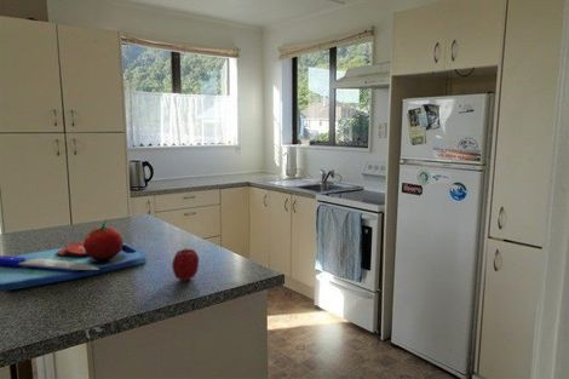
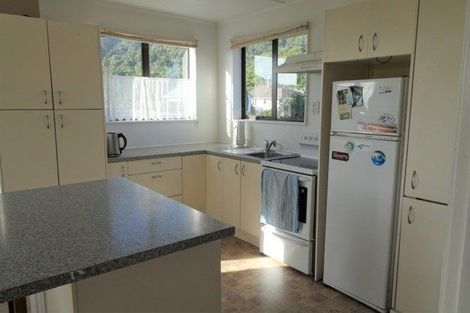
- fruit [171,246,200,282]
- chopping board [0,218,148,292]
